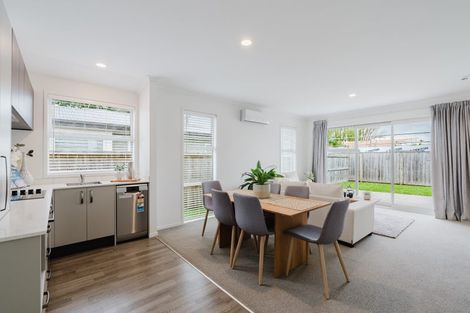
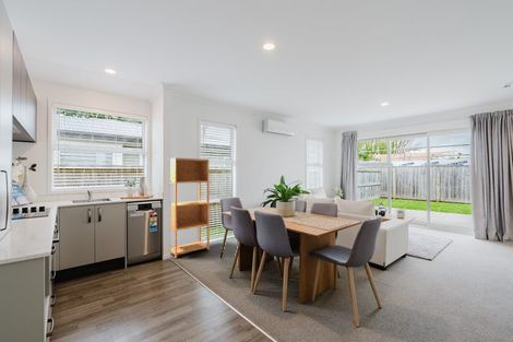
+ bookcase [169,157,211,259]
